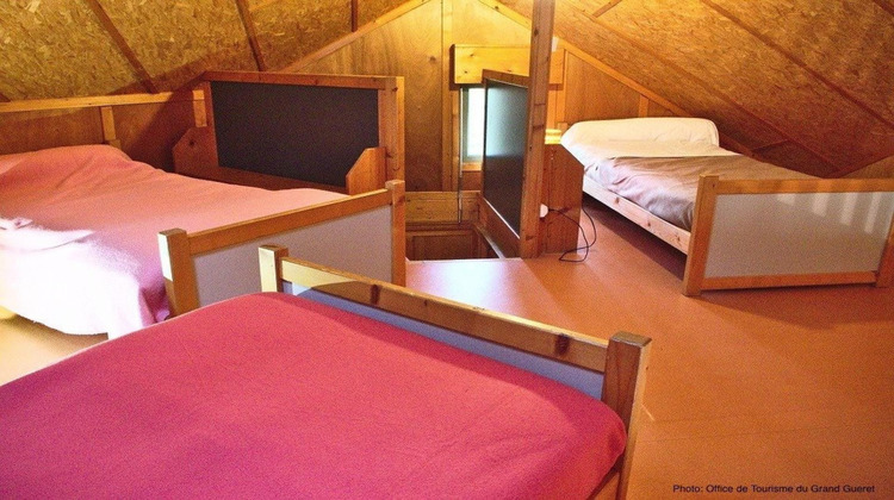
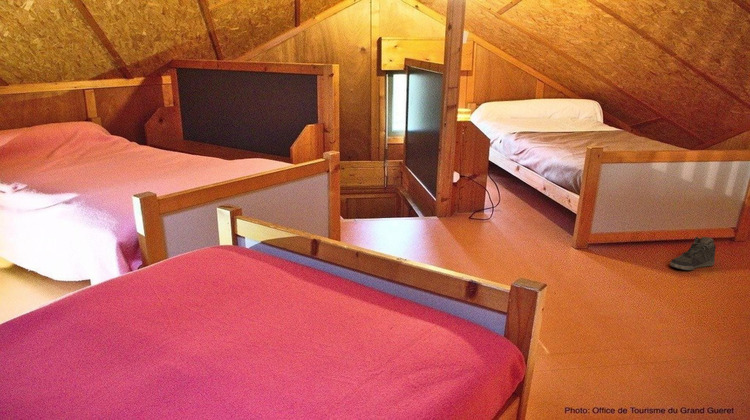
+ sneaker [669,236,717,271]
